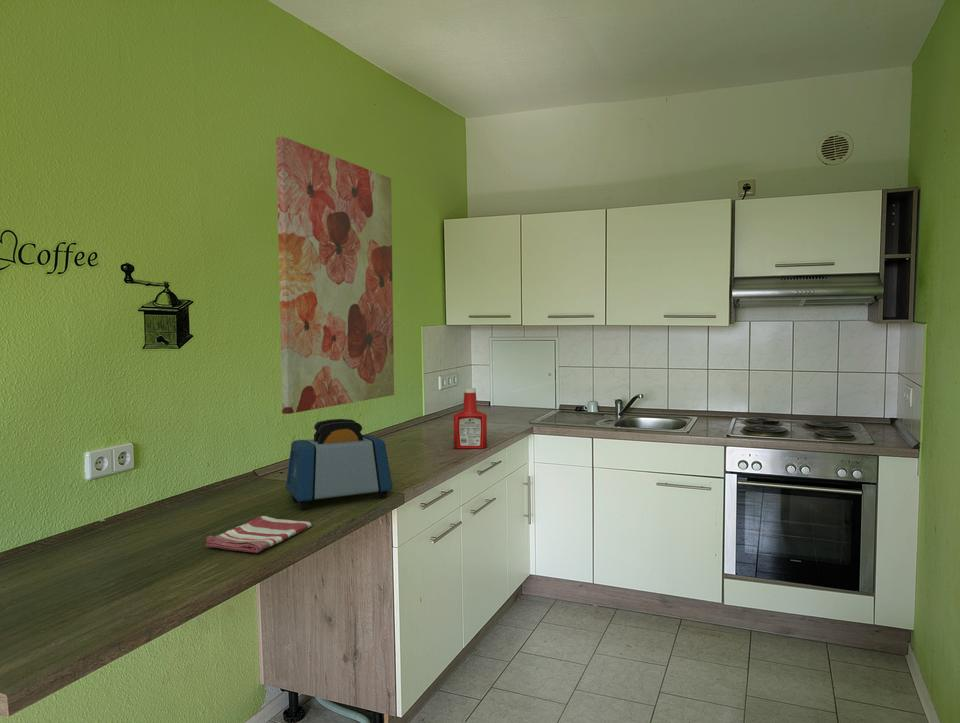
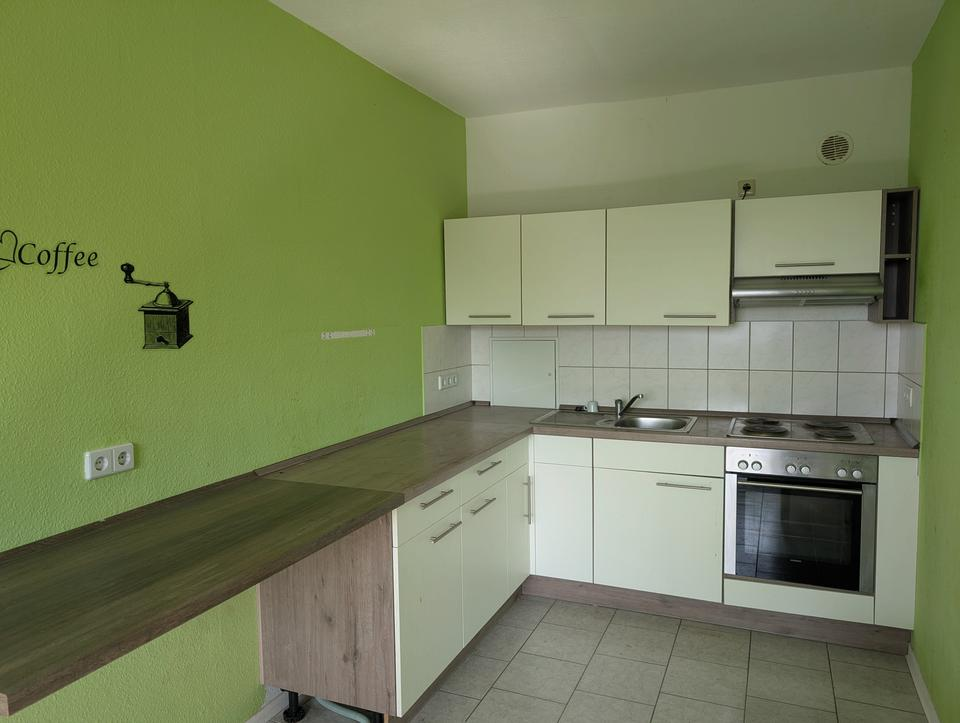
- toaster [285,418,393,510]
- wall art [275,136,395,415]
- dish towel [205,515,314,554]
- soap bottle [453,387,488,449]
